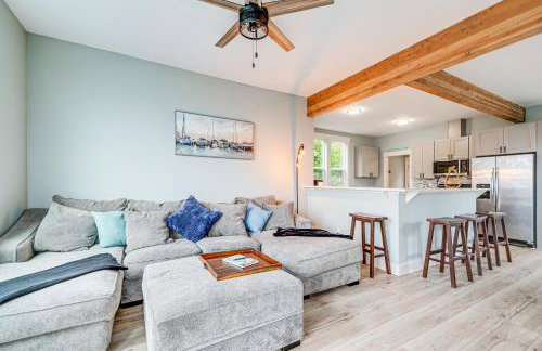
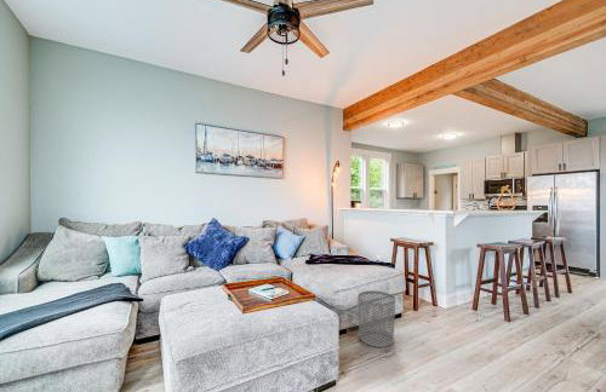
+ waste bin [356,289,396,348]
